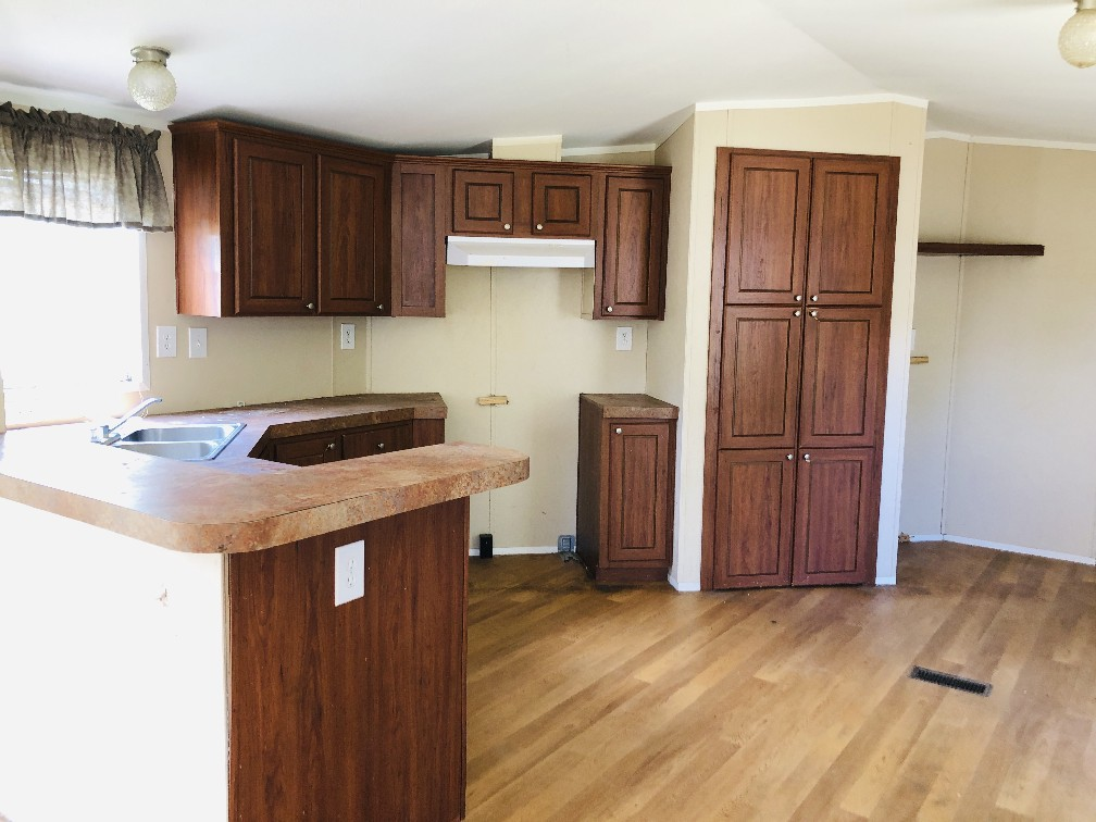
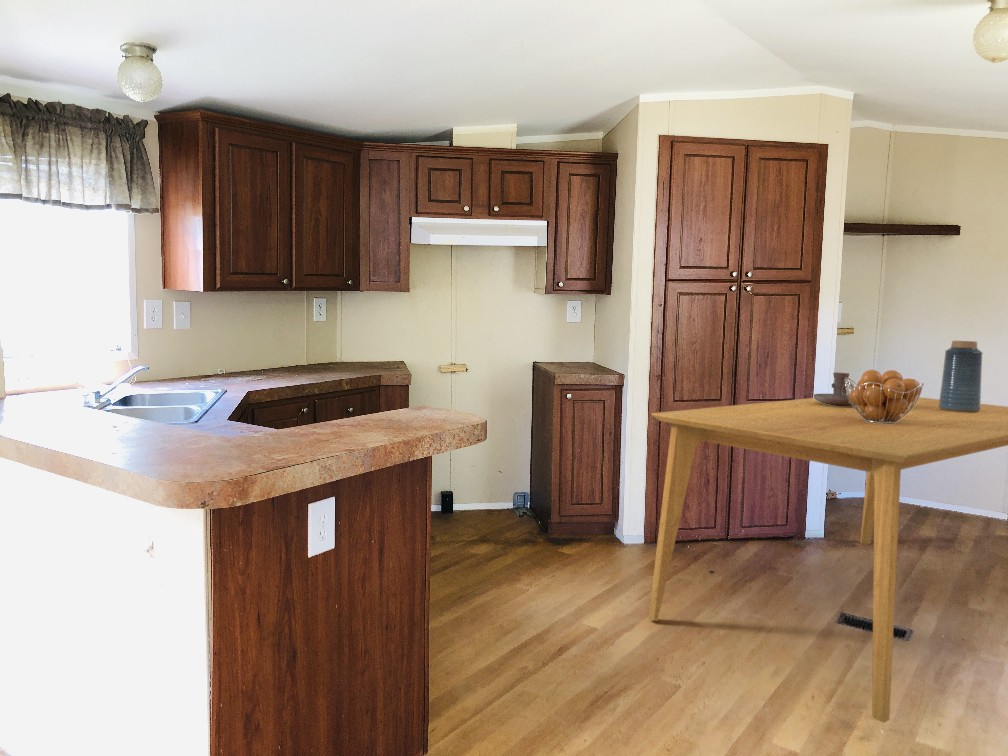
+ vase [939,340,984,413]
+ fruit basket [845,369,924,424]
+ candle holder [813,371,854,406]
+ dining table [647,396,1008,724]
